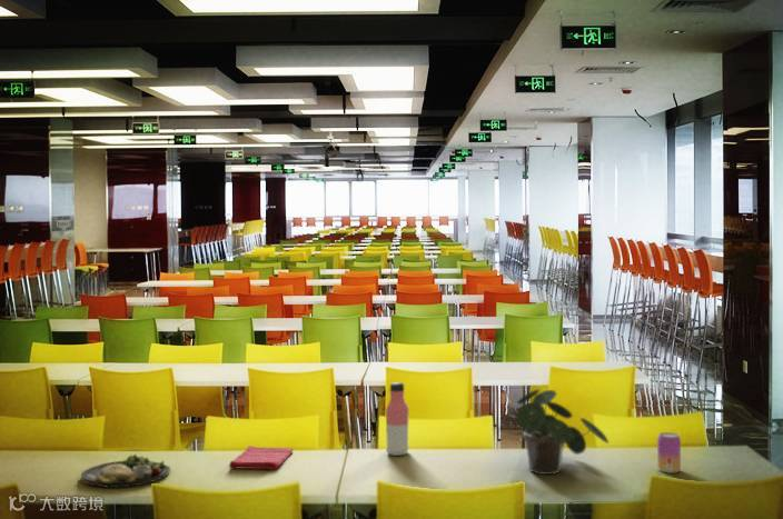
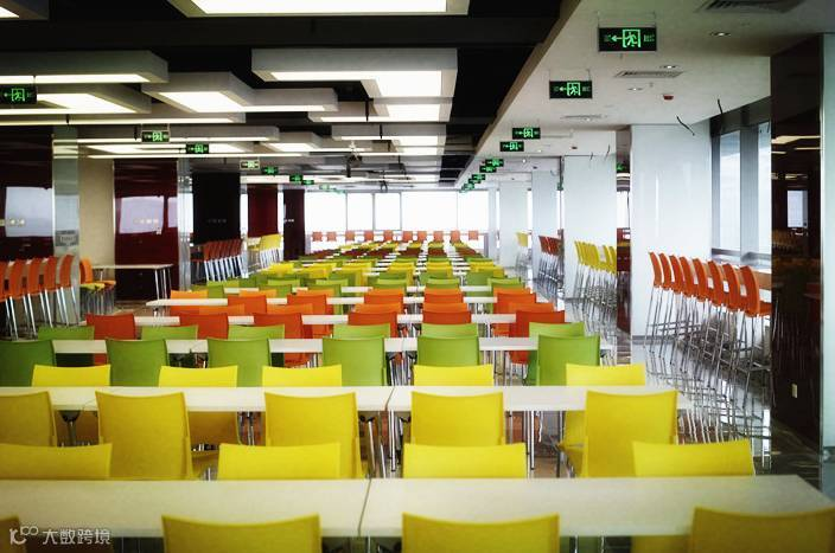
- water bottle [385,381,410,457]
- dinner plate [80,453,171,488]
- dish towel [228,445,294,470]
- potted plant [494,388,609,476]
- beer can [656,431,682,475]
